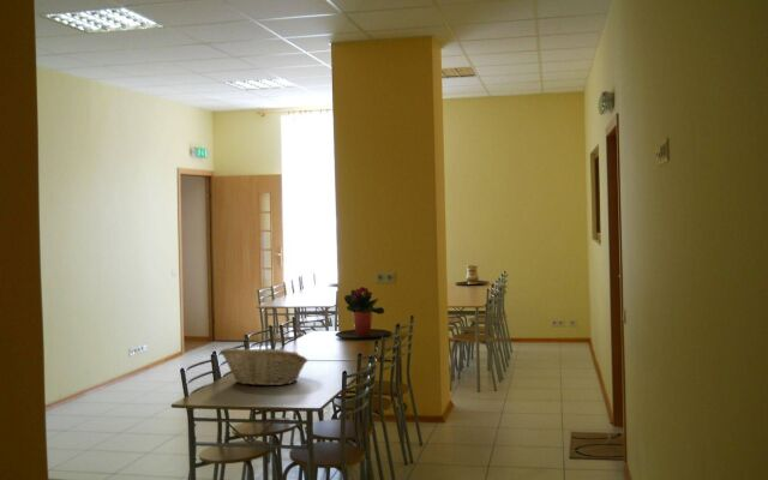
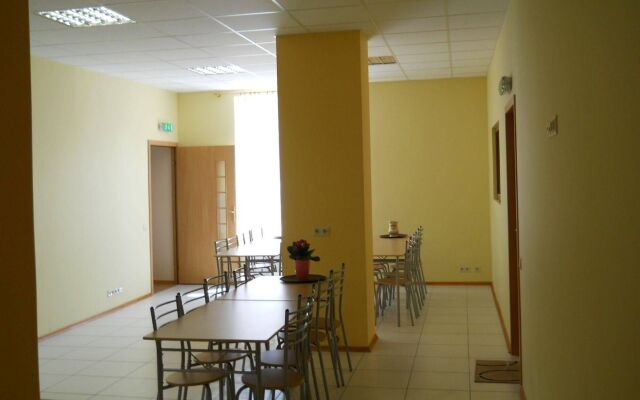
- fruit basket [218,347,308,386]
